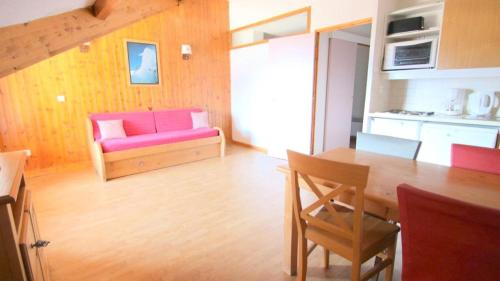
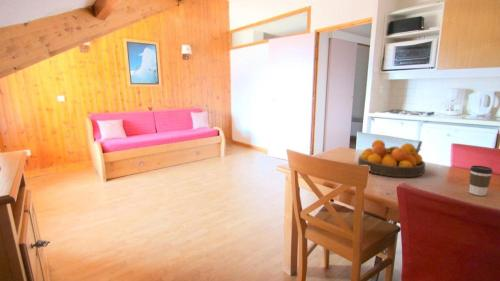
+ fruit bowl [357,139,426,178]
+ coffee cup [468,165,494,197]
